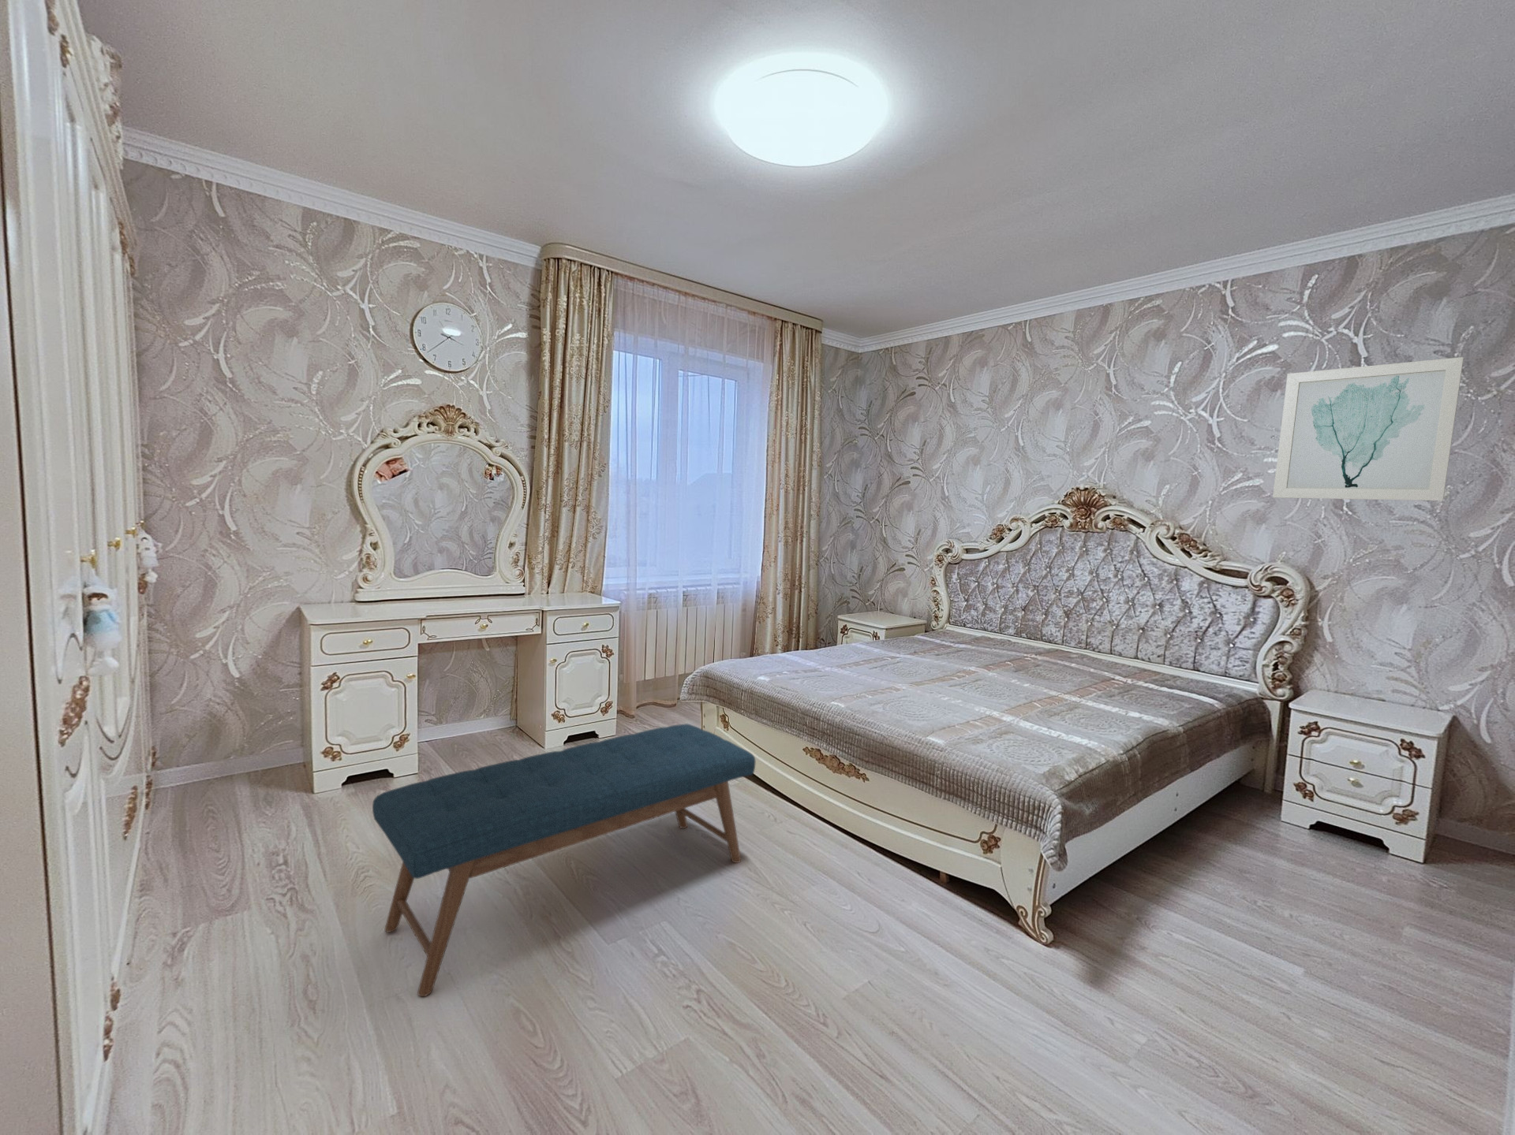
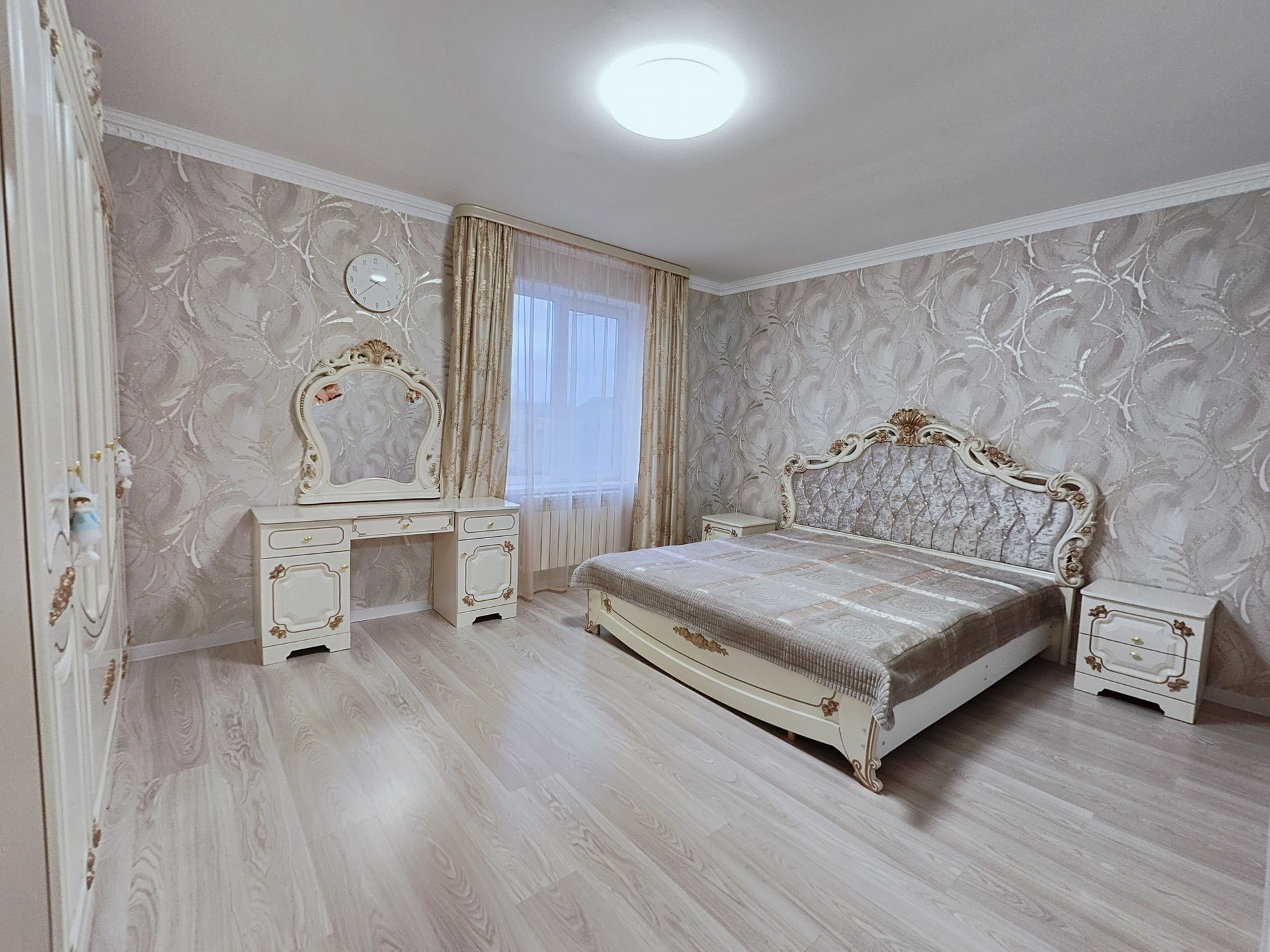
- bench [372,722,756,997]
- wall art [1272,356,1465,501]
